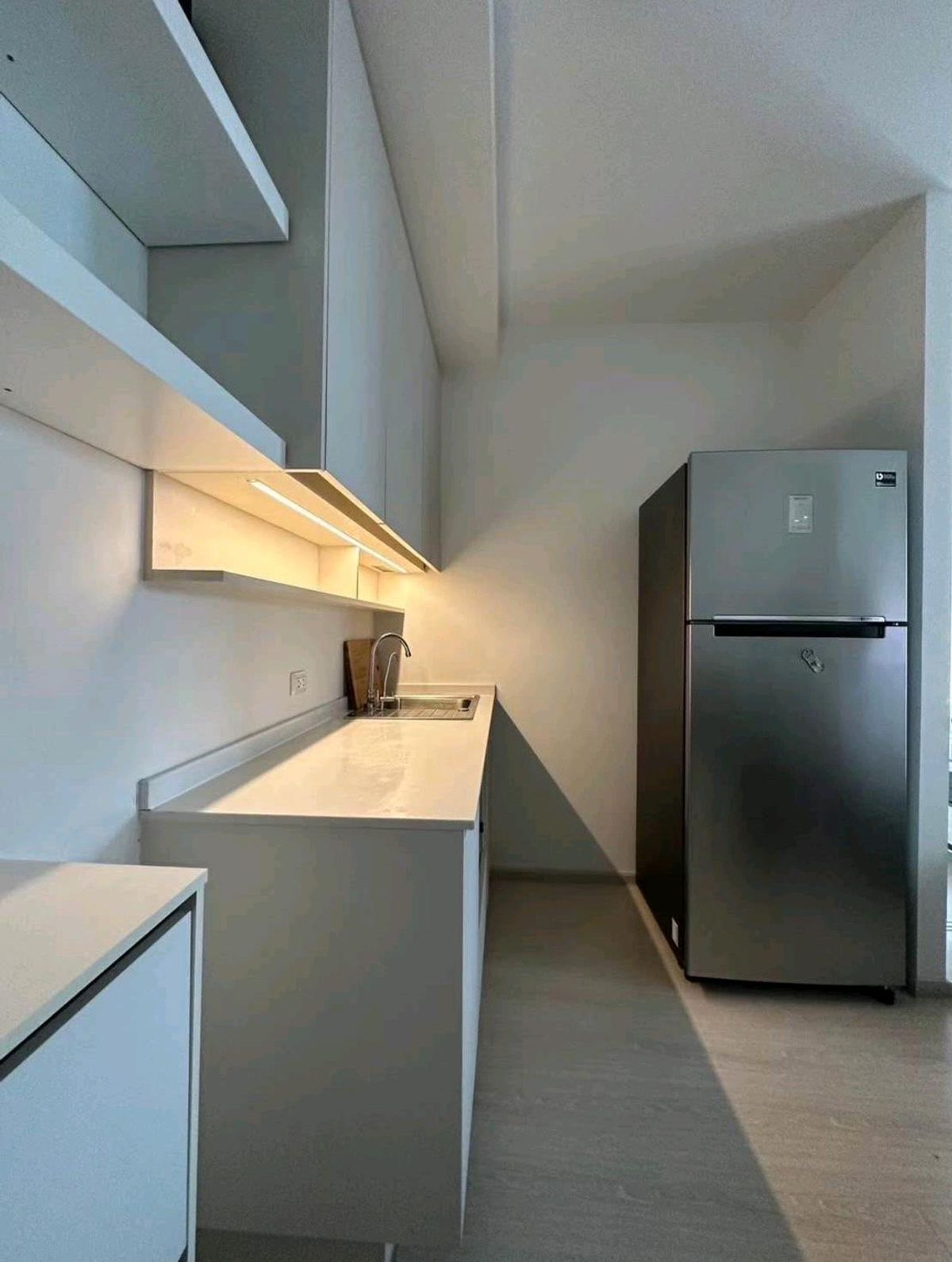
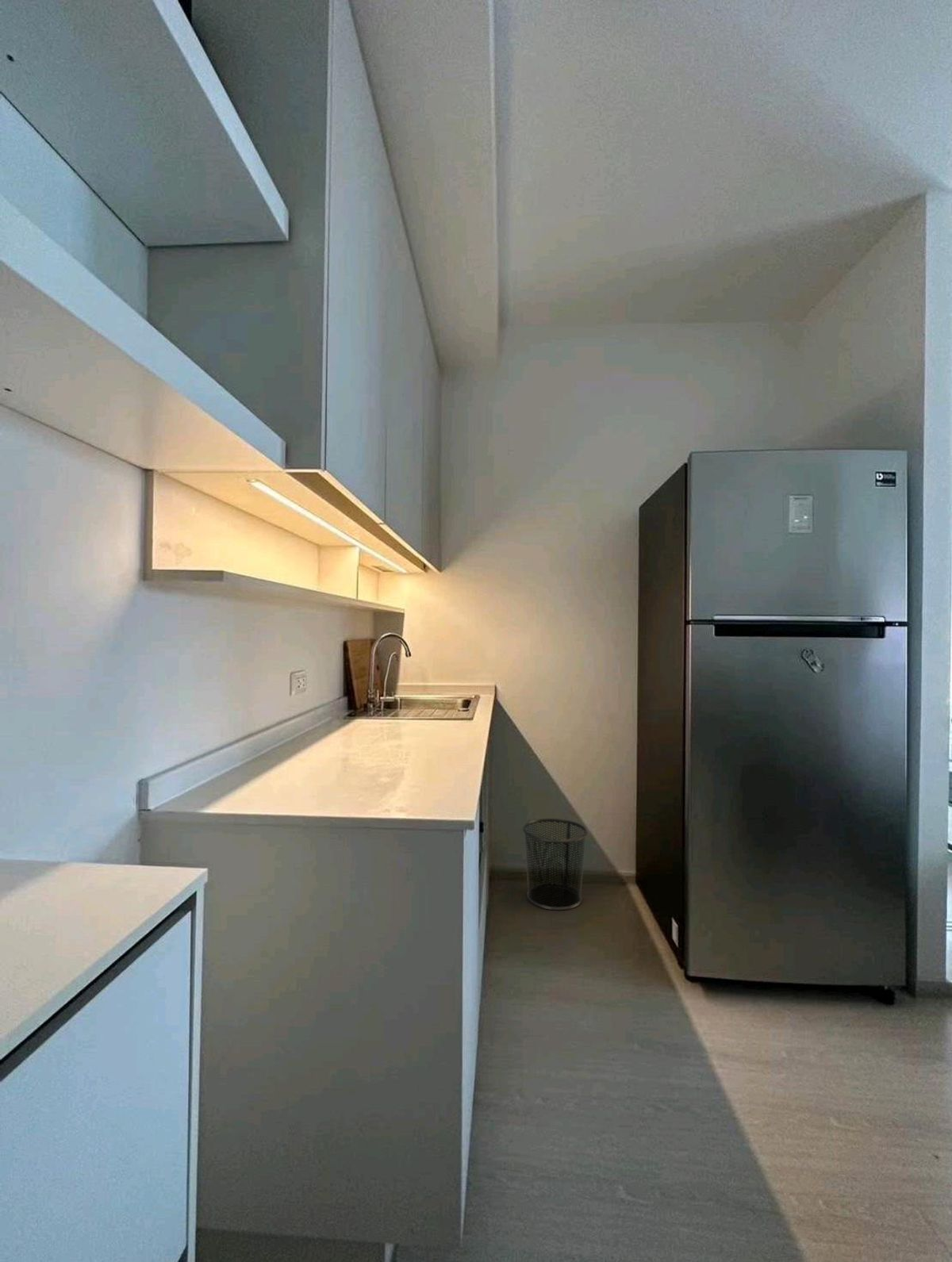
+ waste bin [522,818,589,911]
